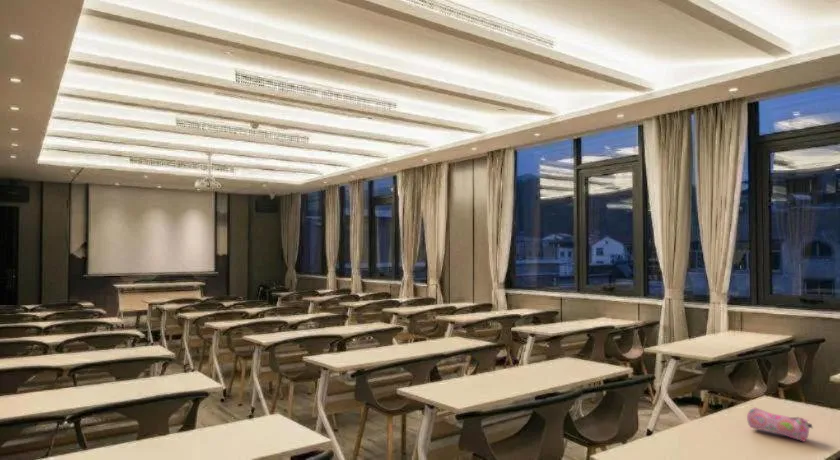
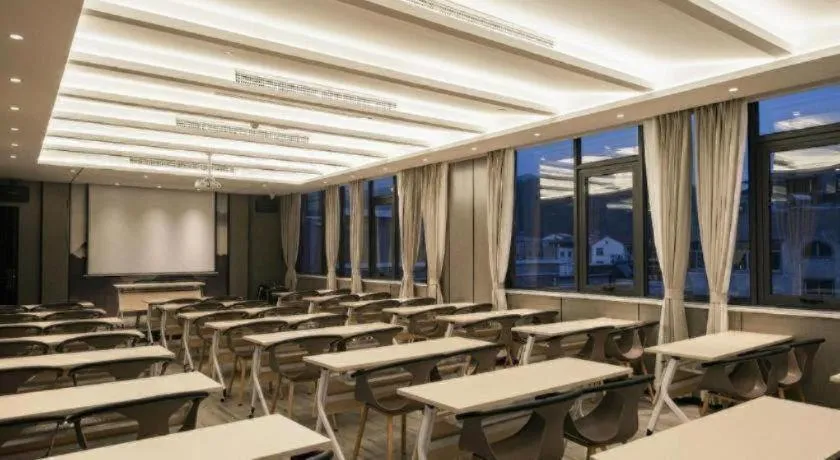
- pencil case [746,406,814,443]
